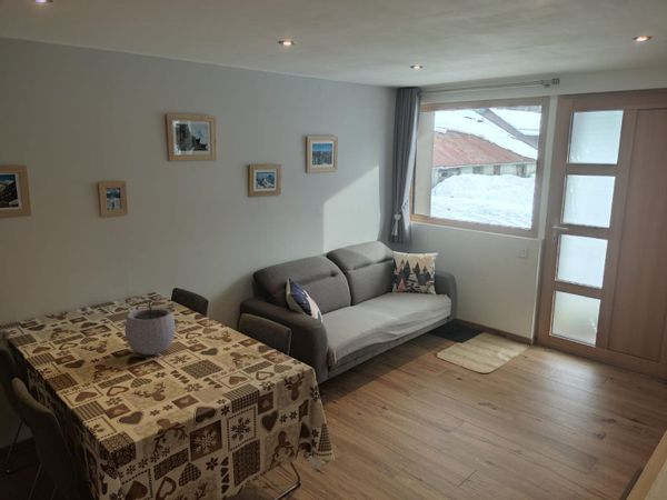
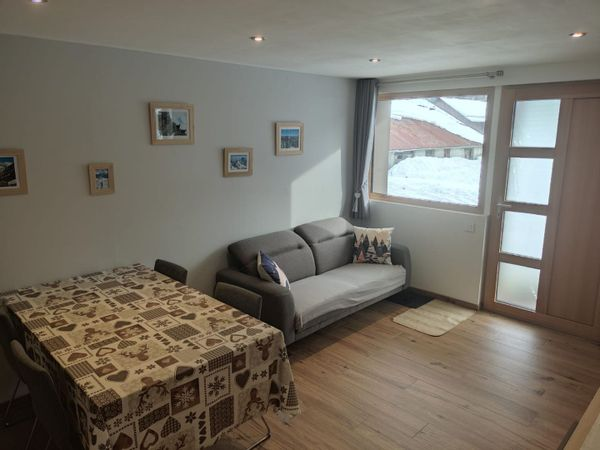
- plant pot [125,297,177,356]
